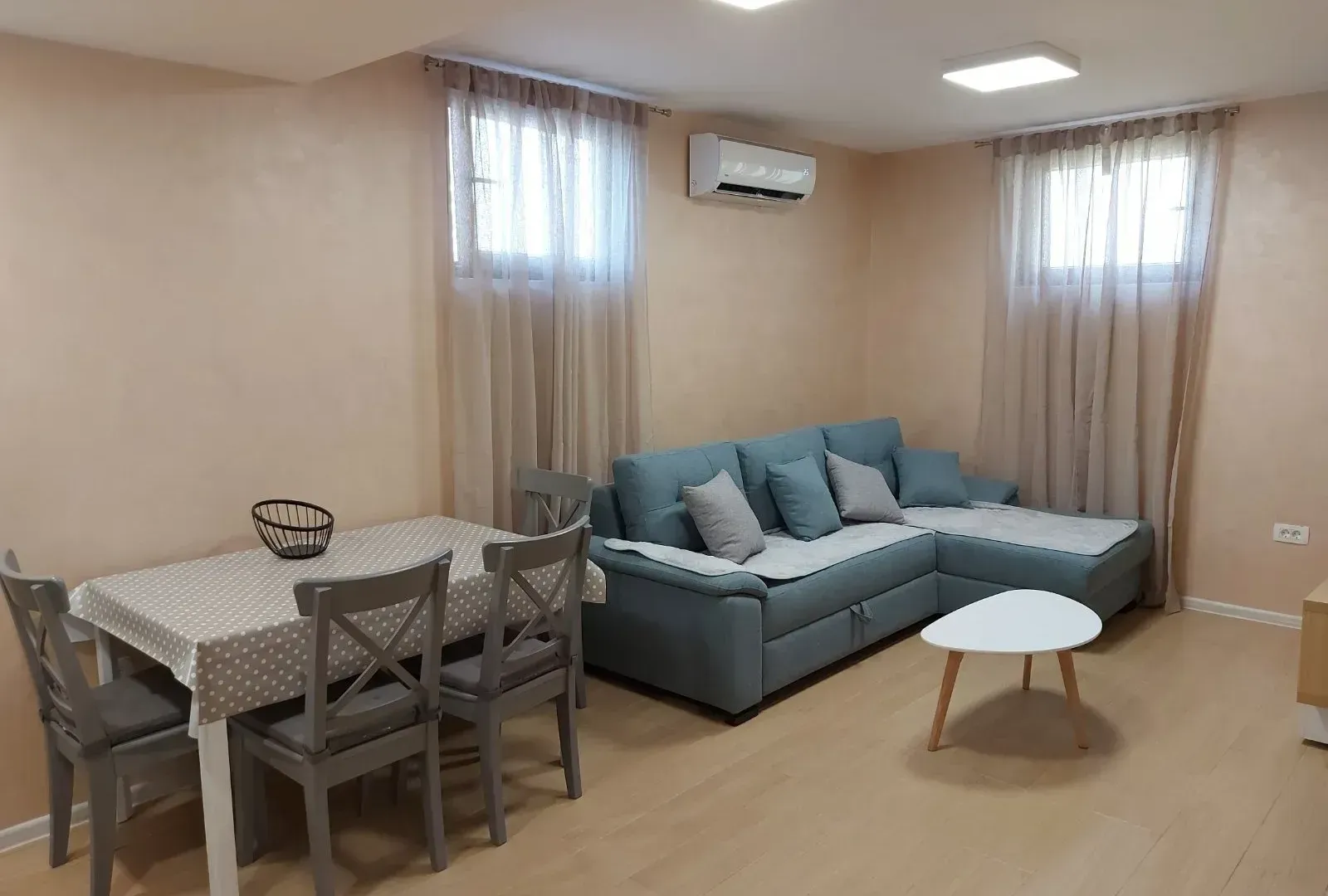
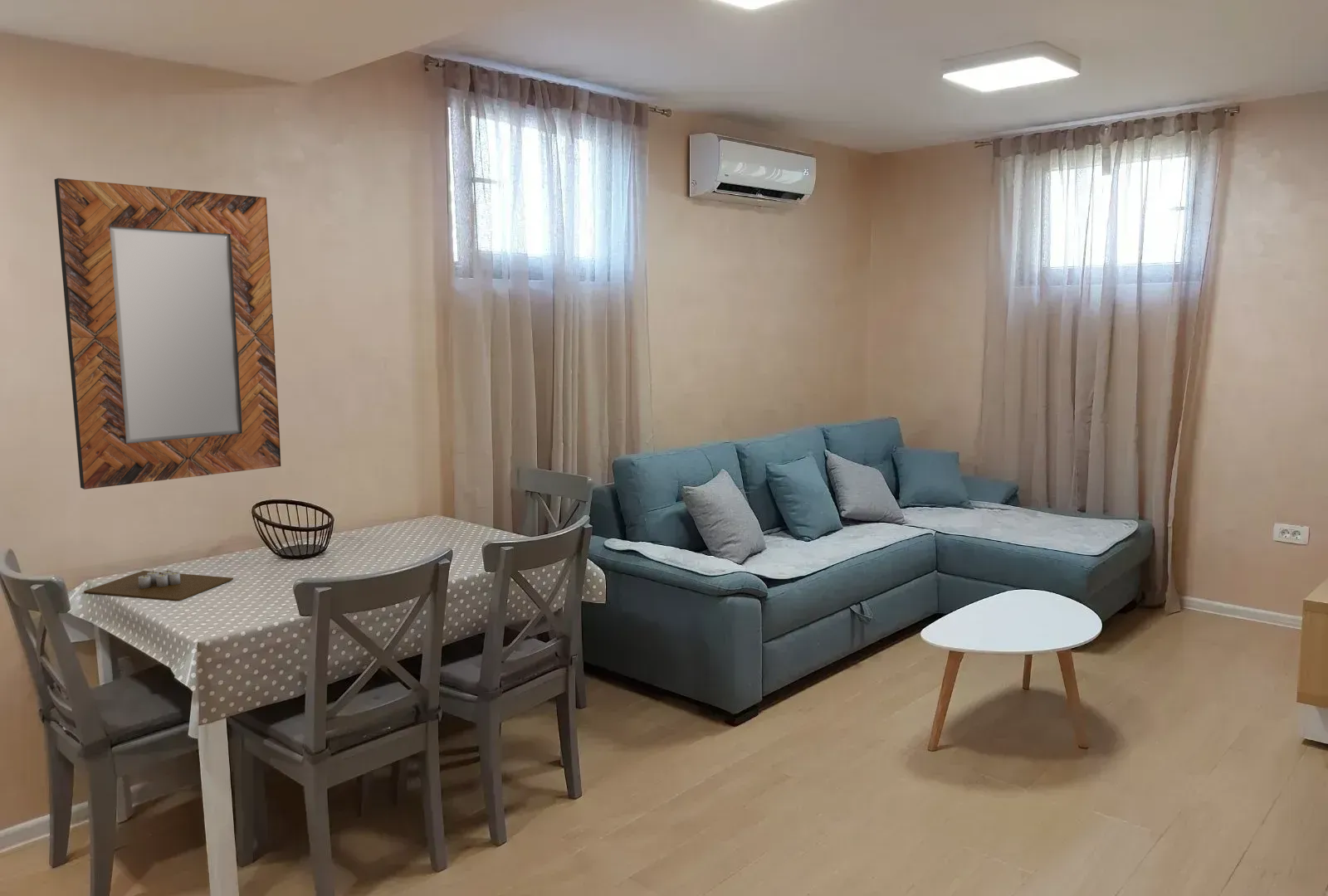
+ home mirror [53,178,281,490]
+ candle [83,569,234,601]
